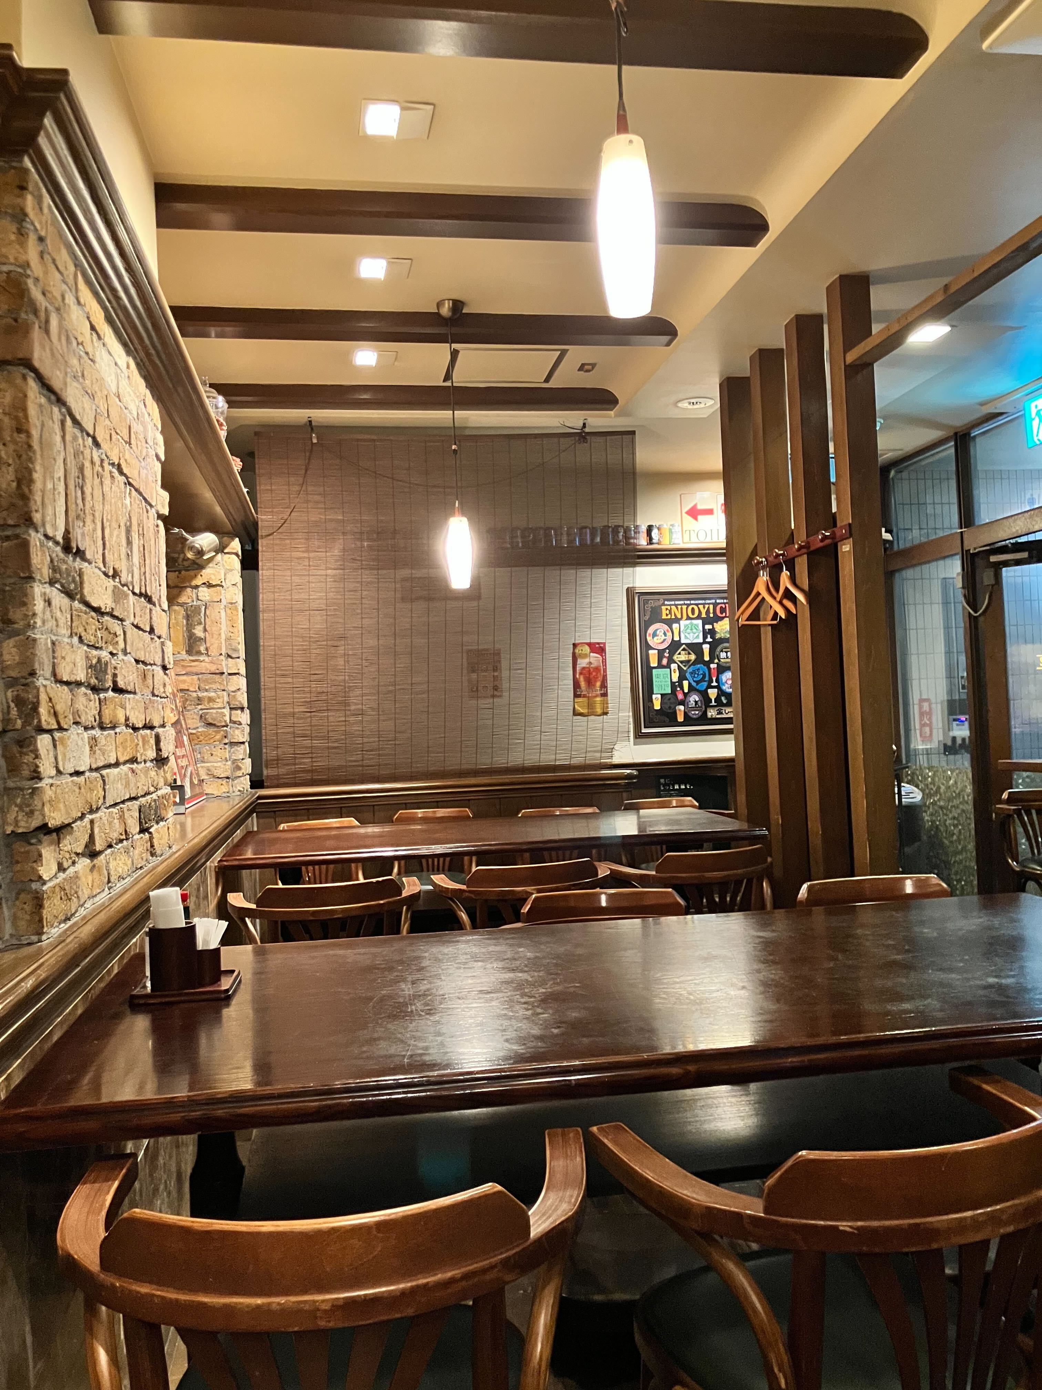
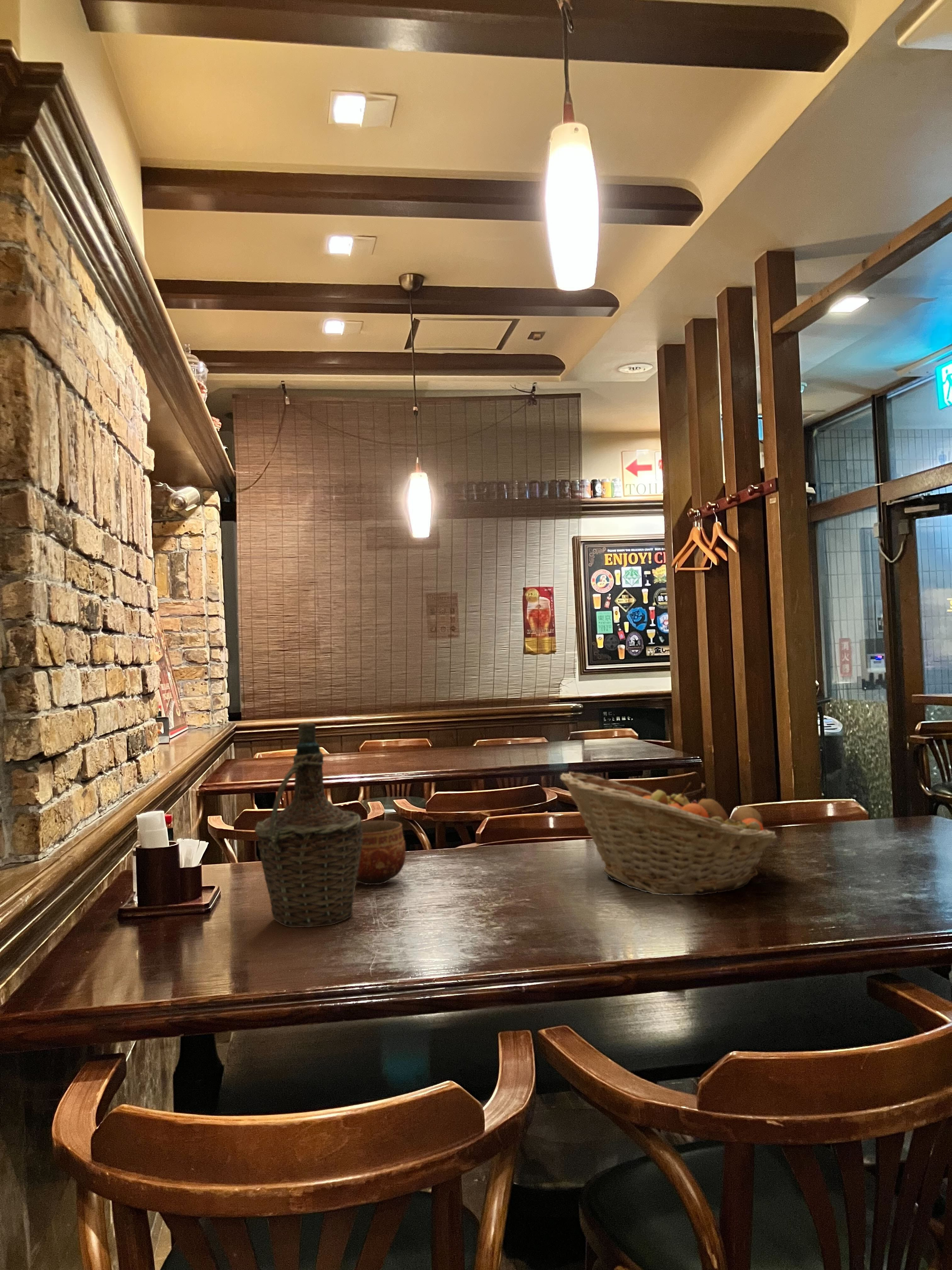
+ bottle [254,723,363,928]
+ bowl [356,820,406,885]
+ fruit basket [560,771,778,895]
